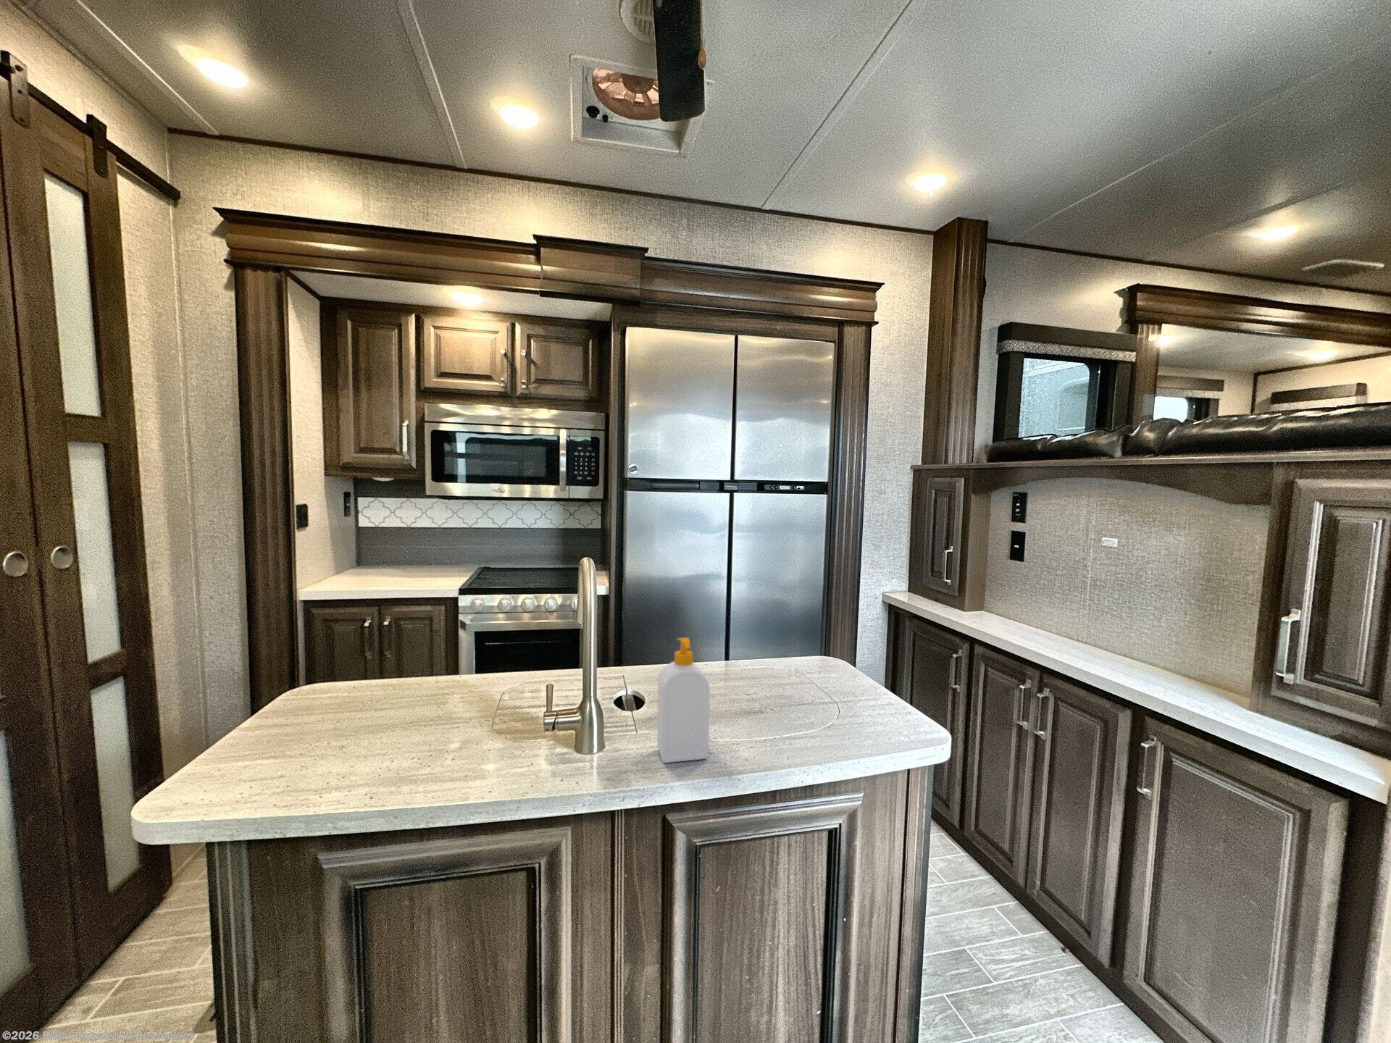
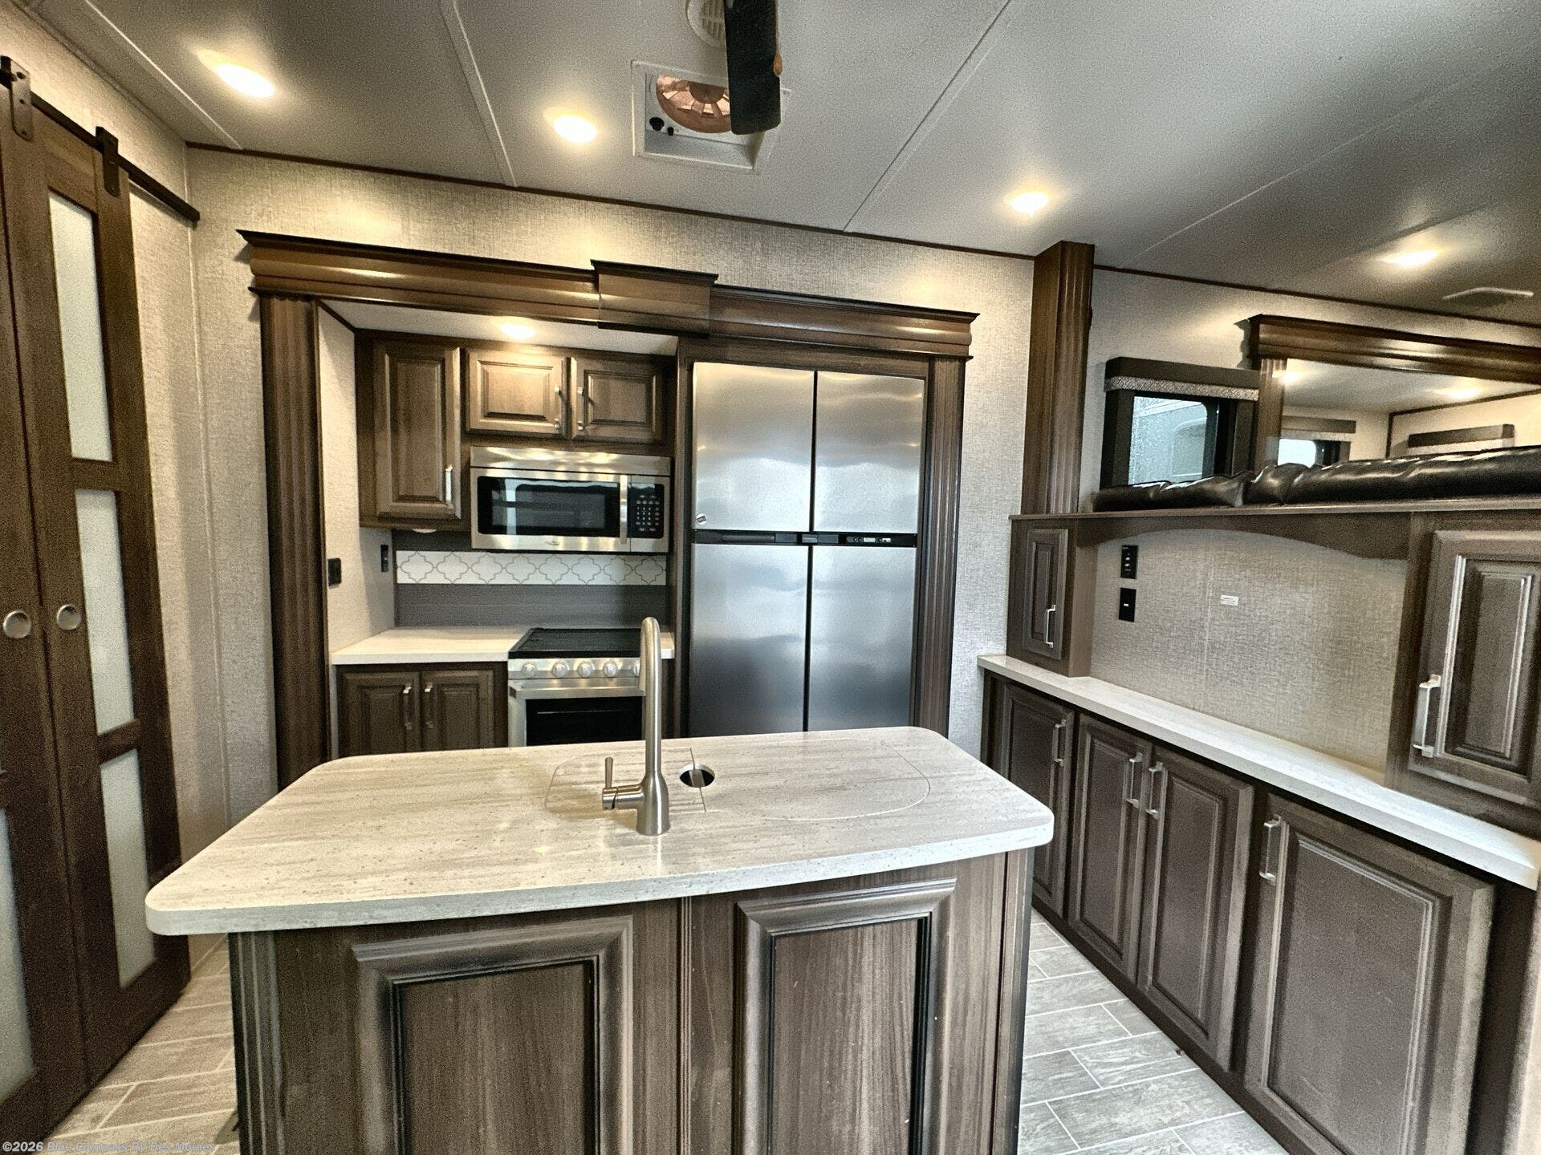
- soap bottle [656,637,711,764]
